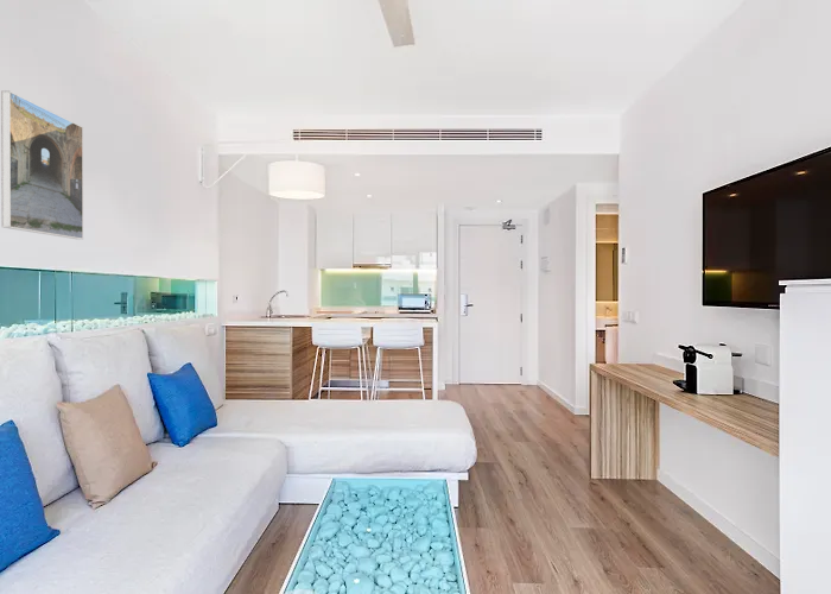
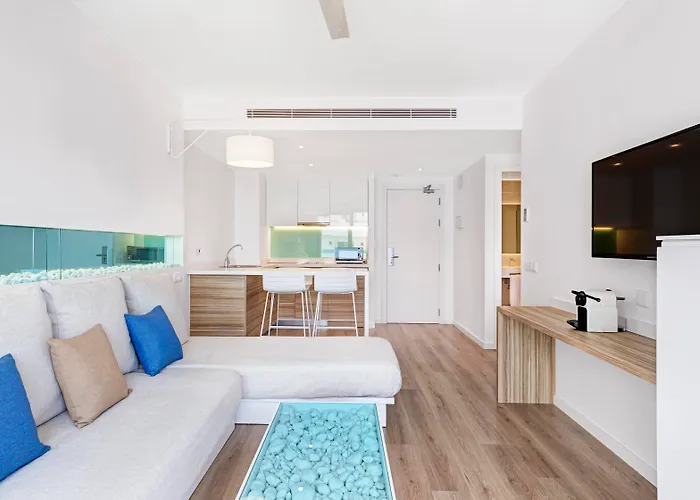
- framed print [0,90,84,240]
